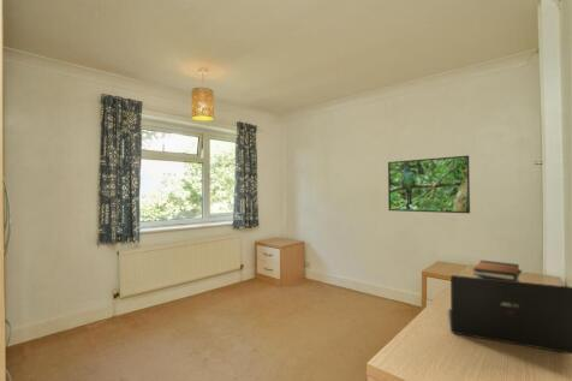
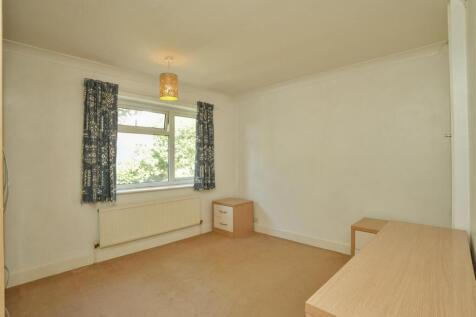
- laptop [447,274,572,355]
- book stack [472,258,523,282]
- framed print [387,155,471,214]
